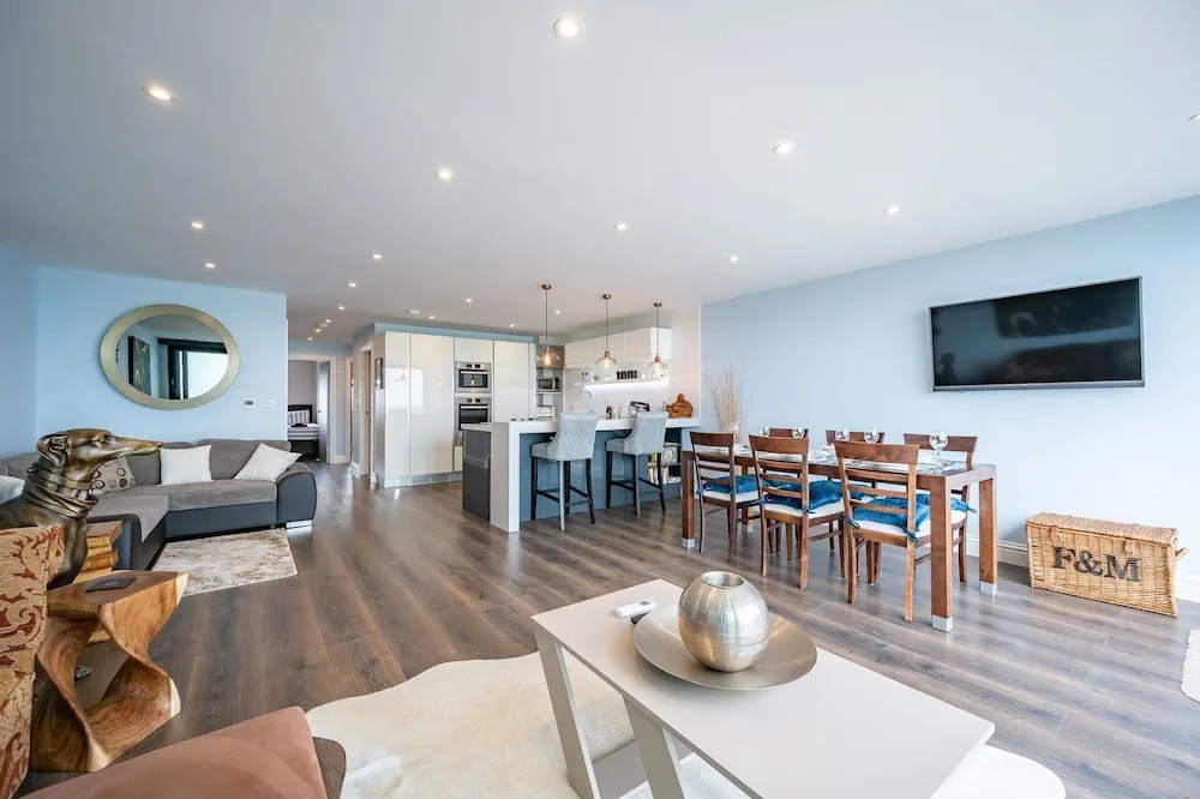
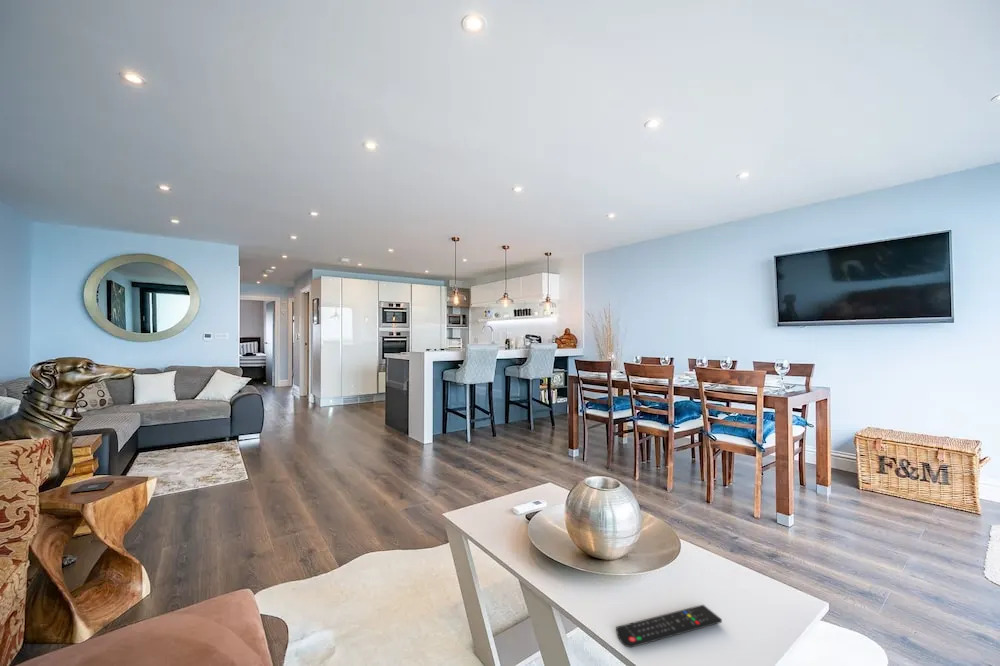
+ remote control [615,604,723,649]
